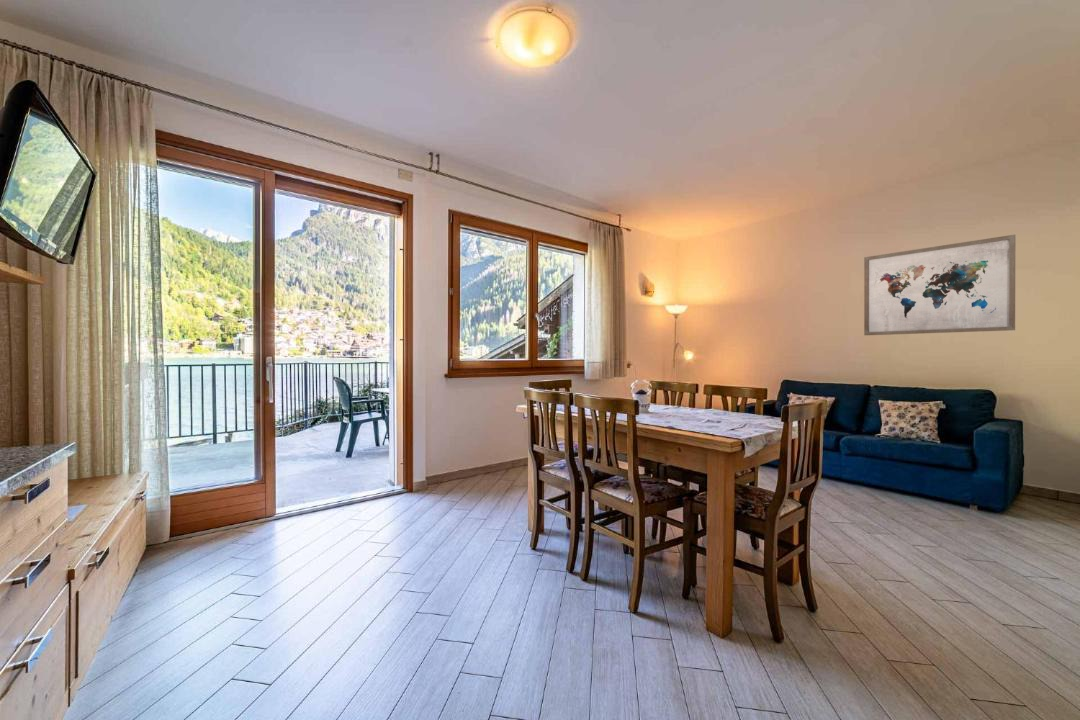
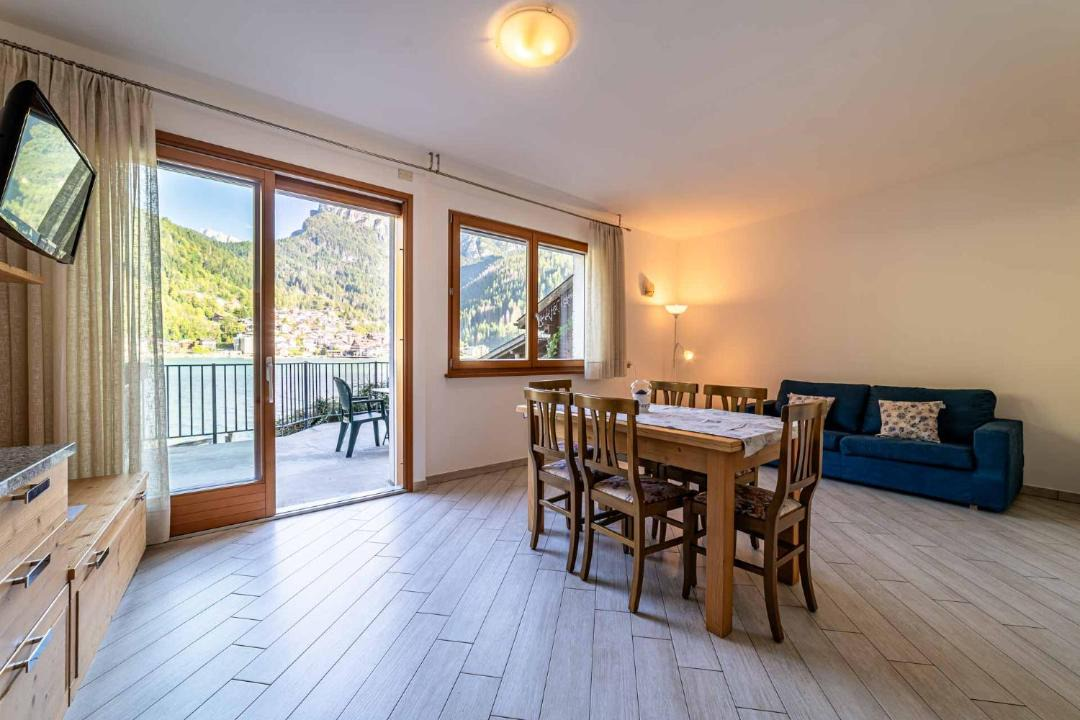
- wall art [863,234,1016,336]
